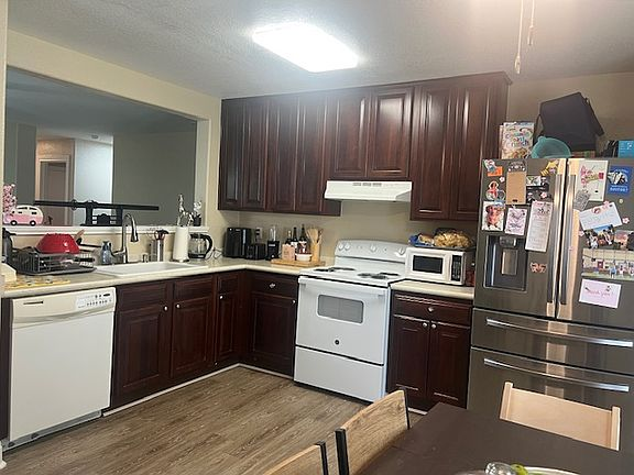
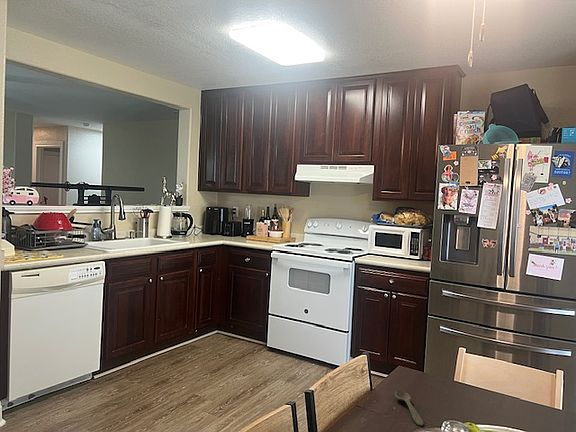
+ spoon [394,389,425,427]
